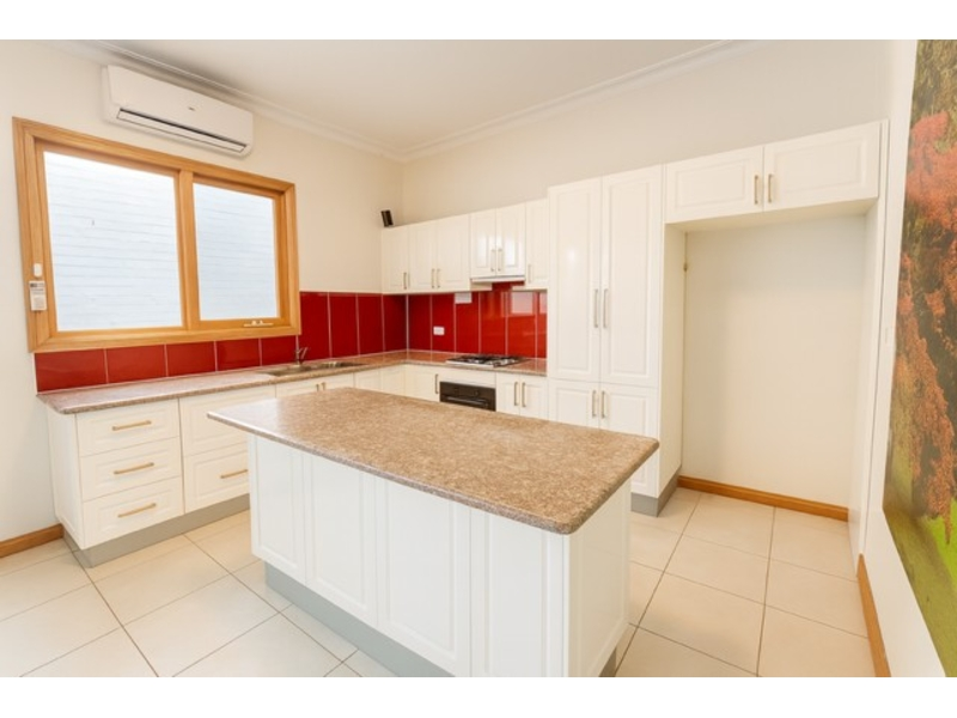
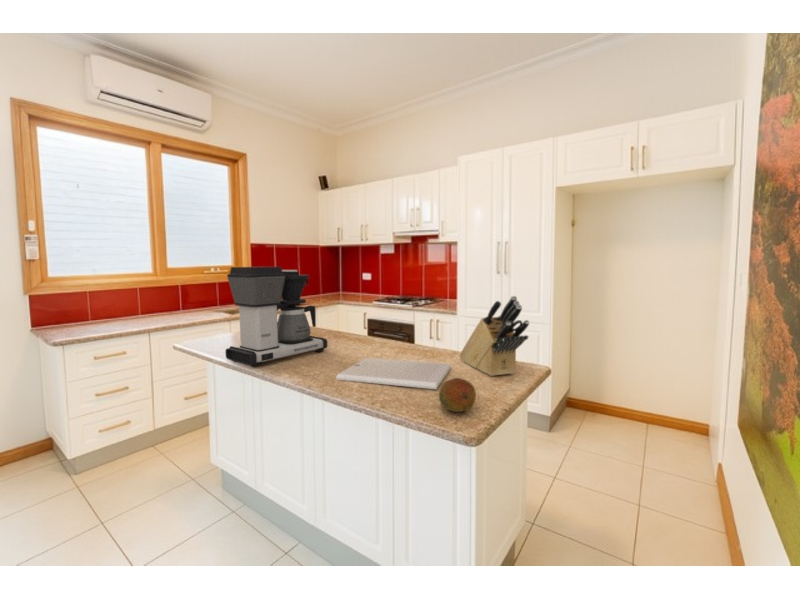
+ knife block [459,295,530,377]
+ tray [335,357,453,390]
+ fruit [438,377,477,413]
+ coffee maker [224,266,328,368]
